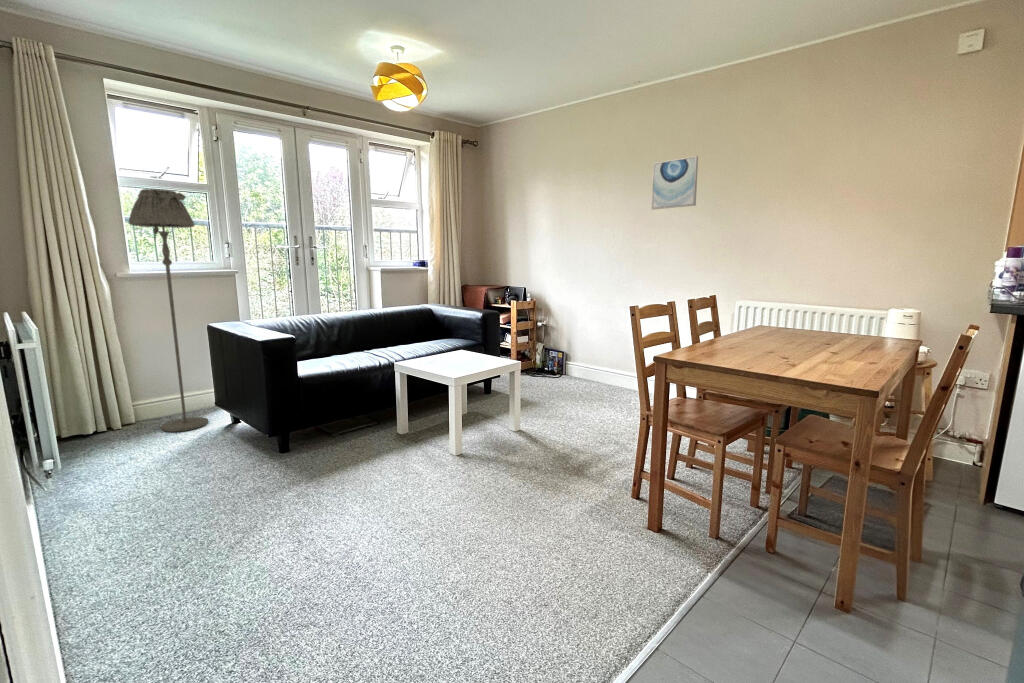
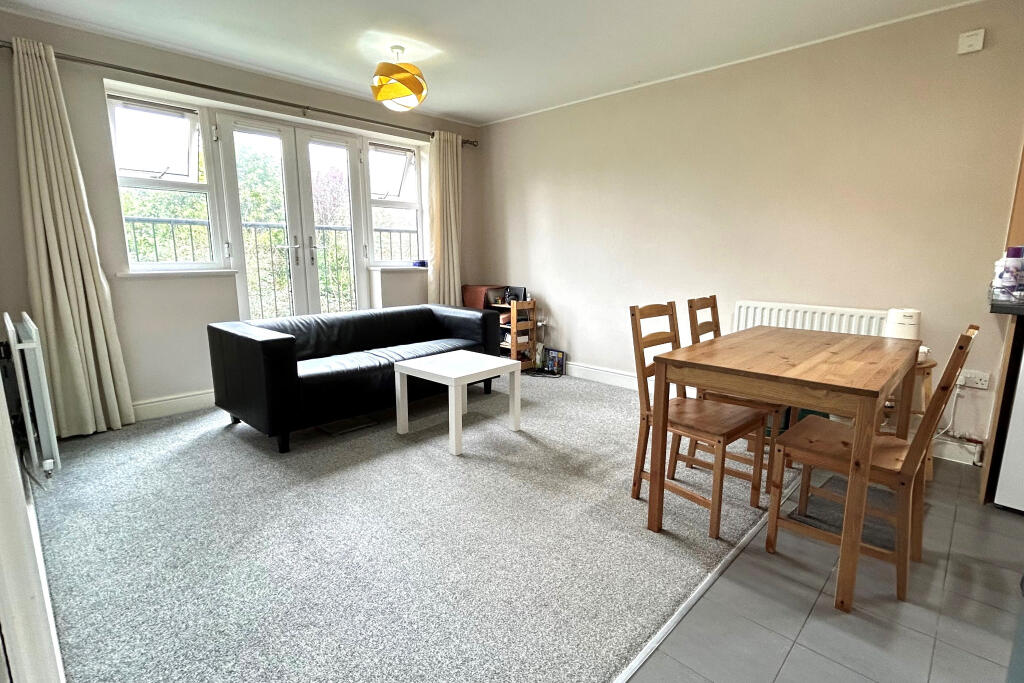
- wall art [651,155,699,210]
- floor lamp [128,188,209,433]
